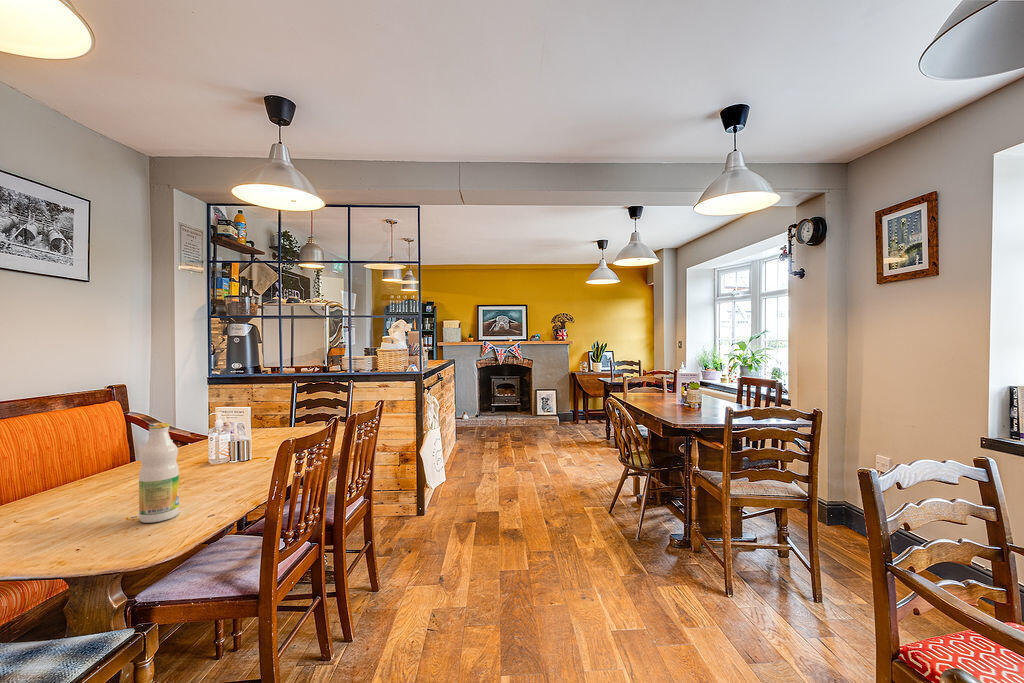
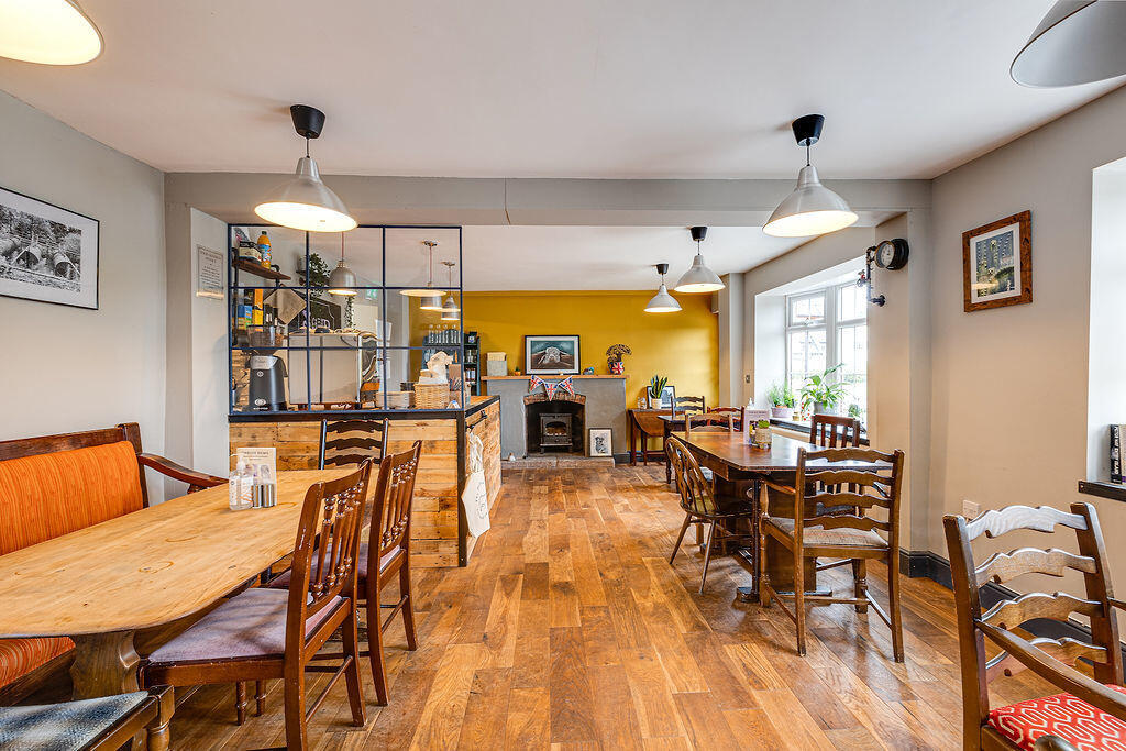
- bottle [138,422,180,524]
